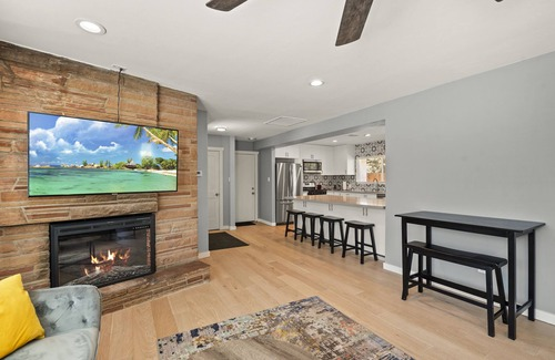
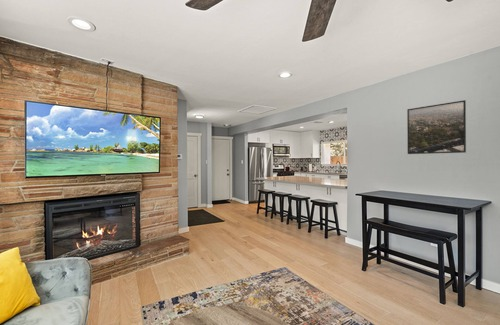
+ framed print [406,99,467,155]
